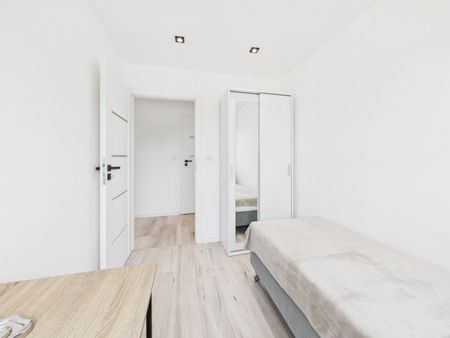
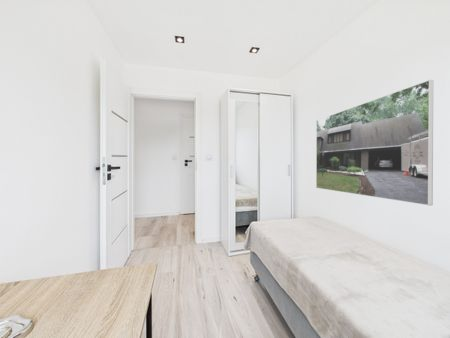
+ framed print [315,79,434,206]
